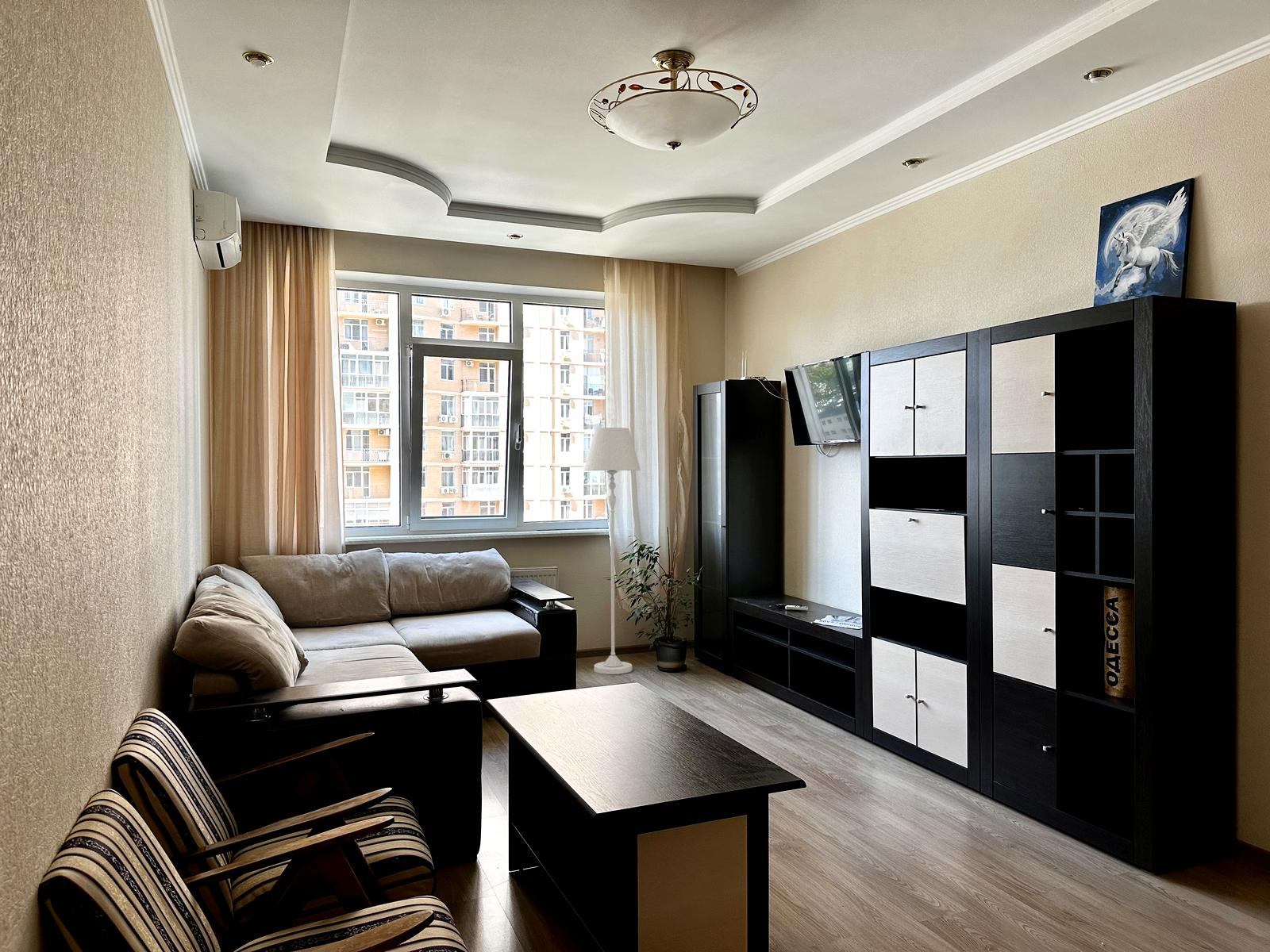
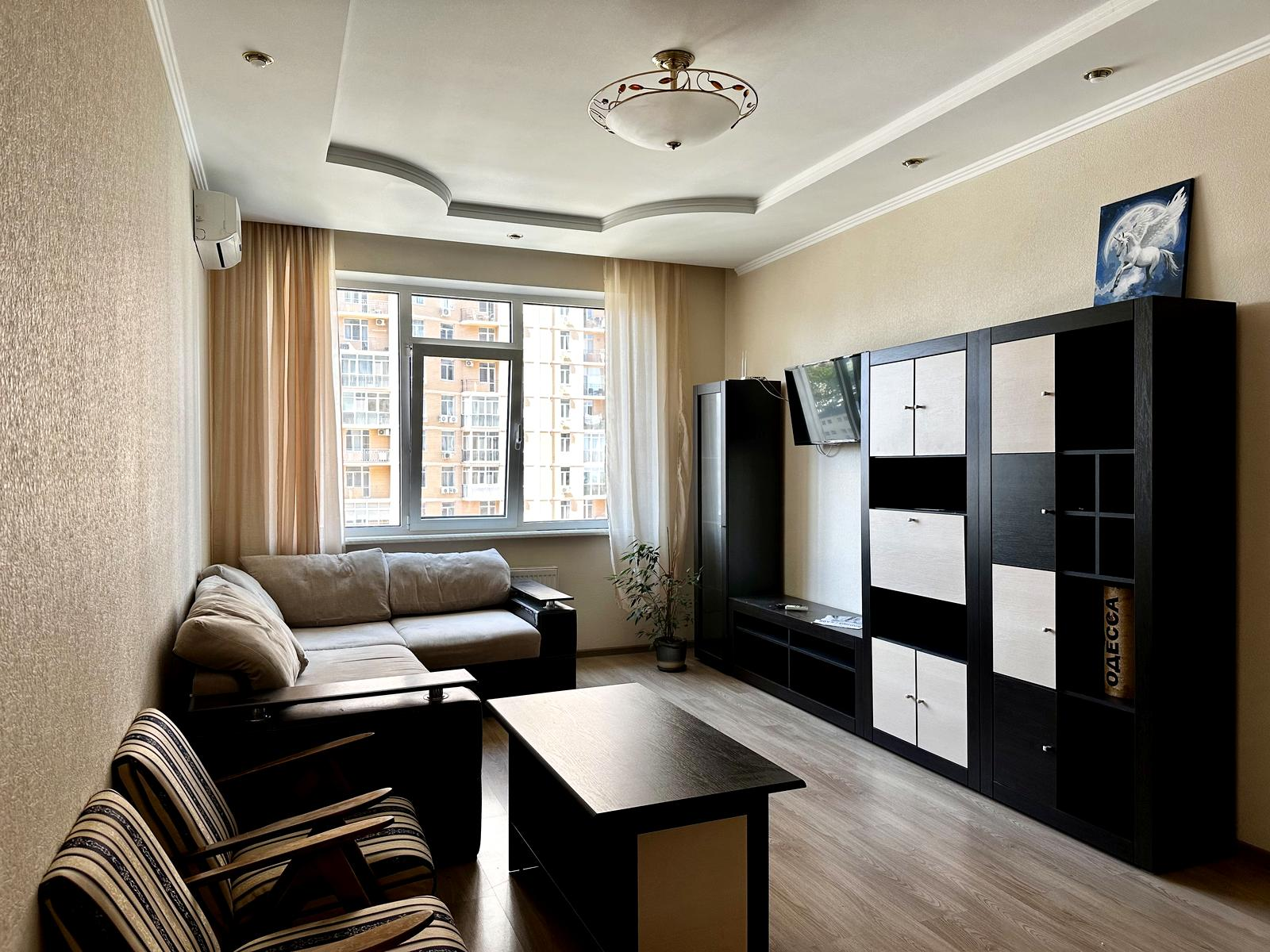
- floor lamp [583,427,641,675]
